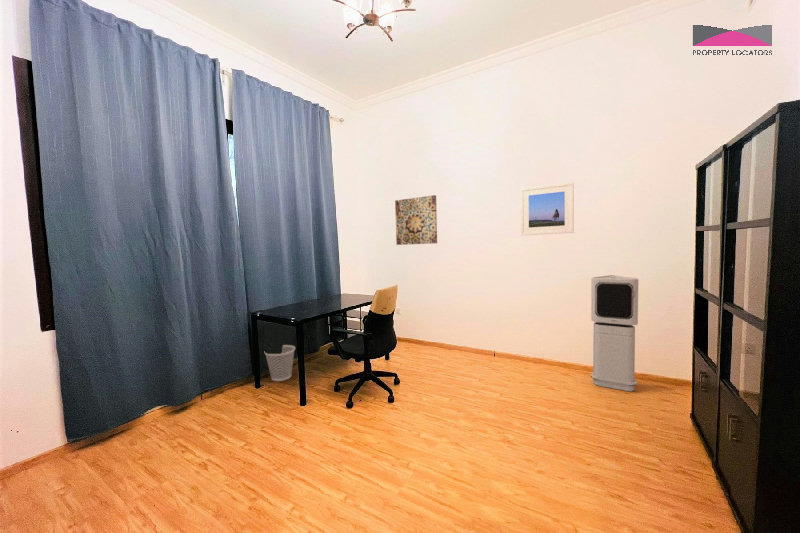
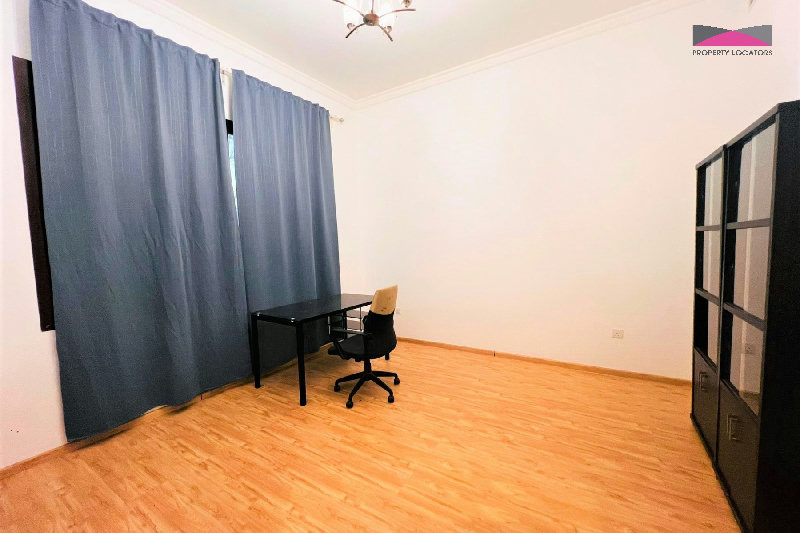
- air purifier [590,274,639,392]
- wall art [394,194,438,246]
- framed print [520,181,575,236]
- wastebasket [264,344,296,382]
